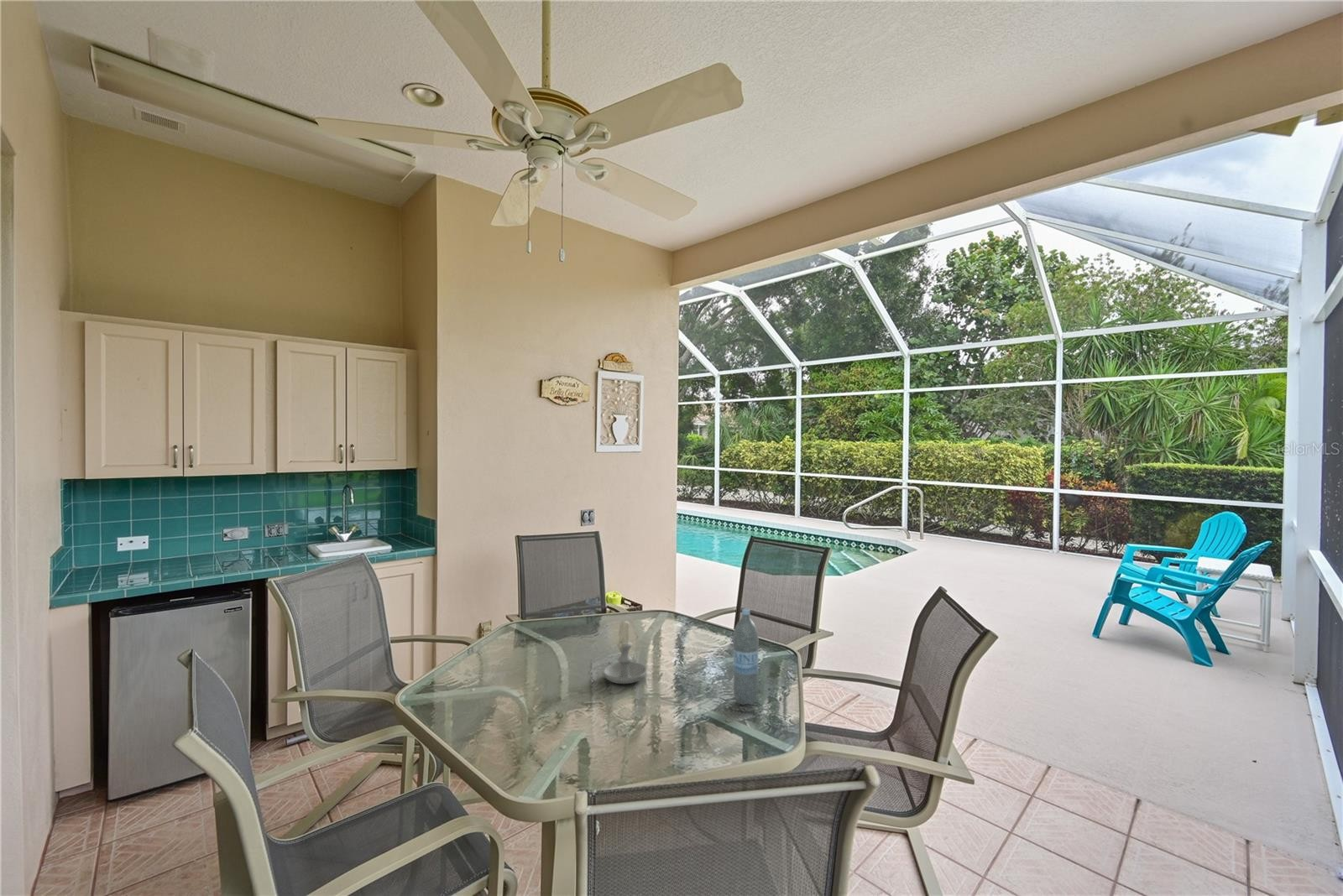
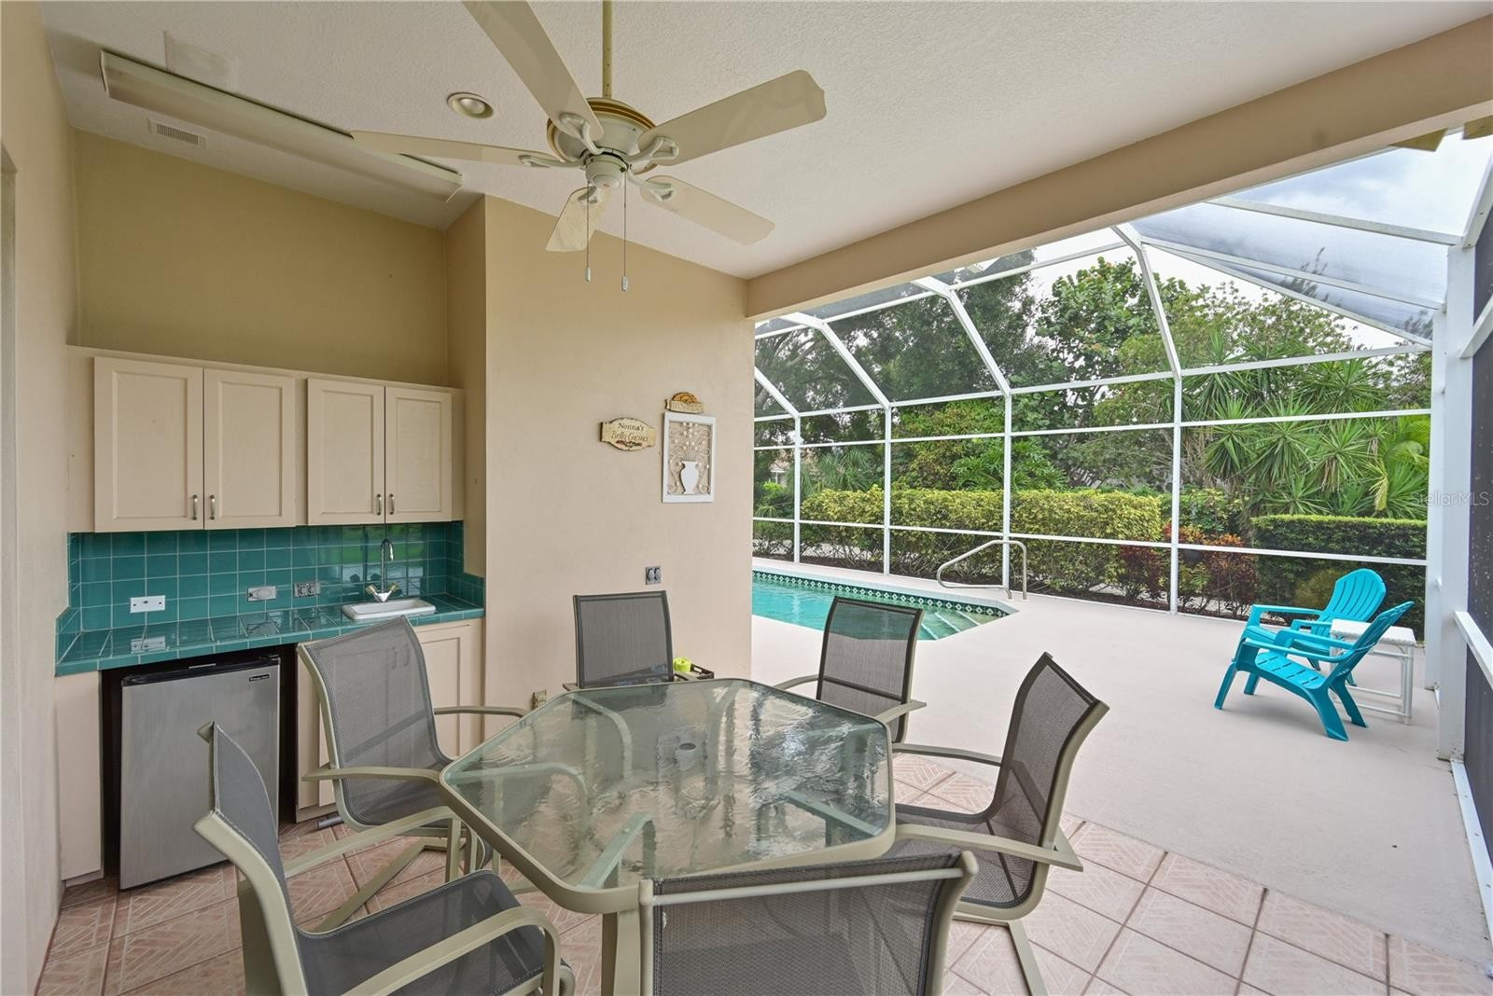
- candle [603,617,647,685]
- water bottle [732,607,760,706]
